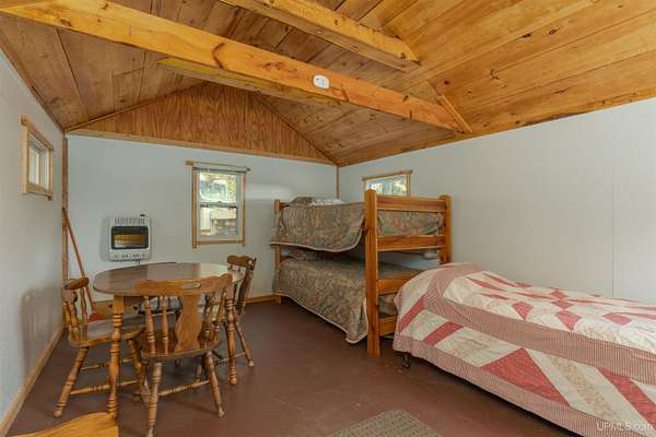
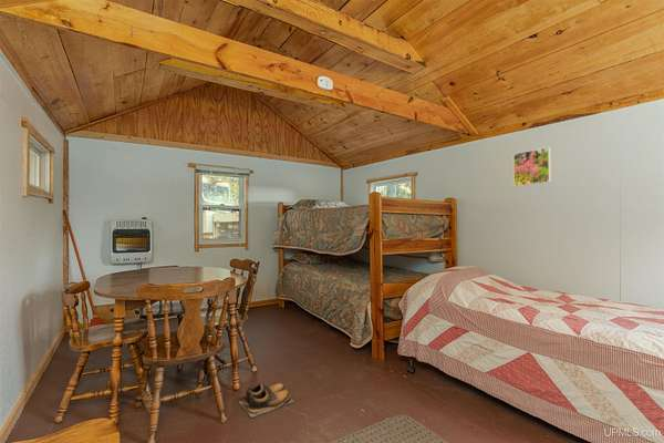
+ shoes [238,382,295,419]
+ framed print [512,146,552,187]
